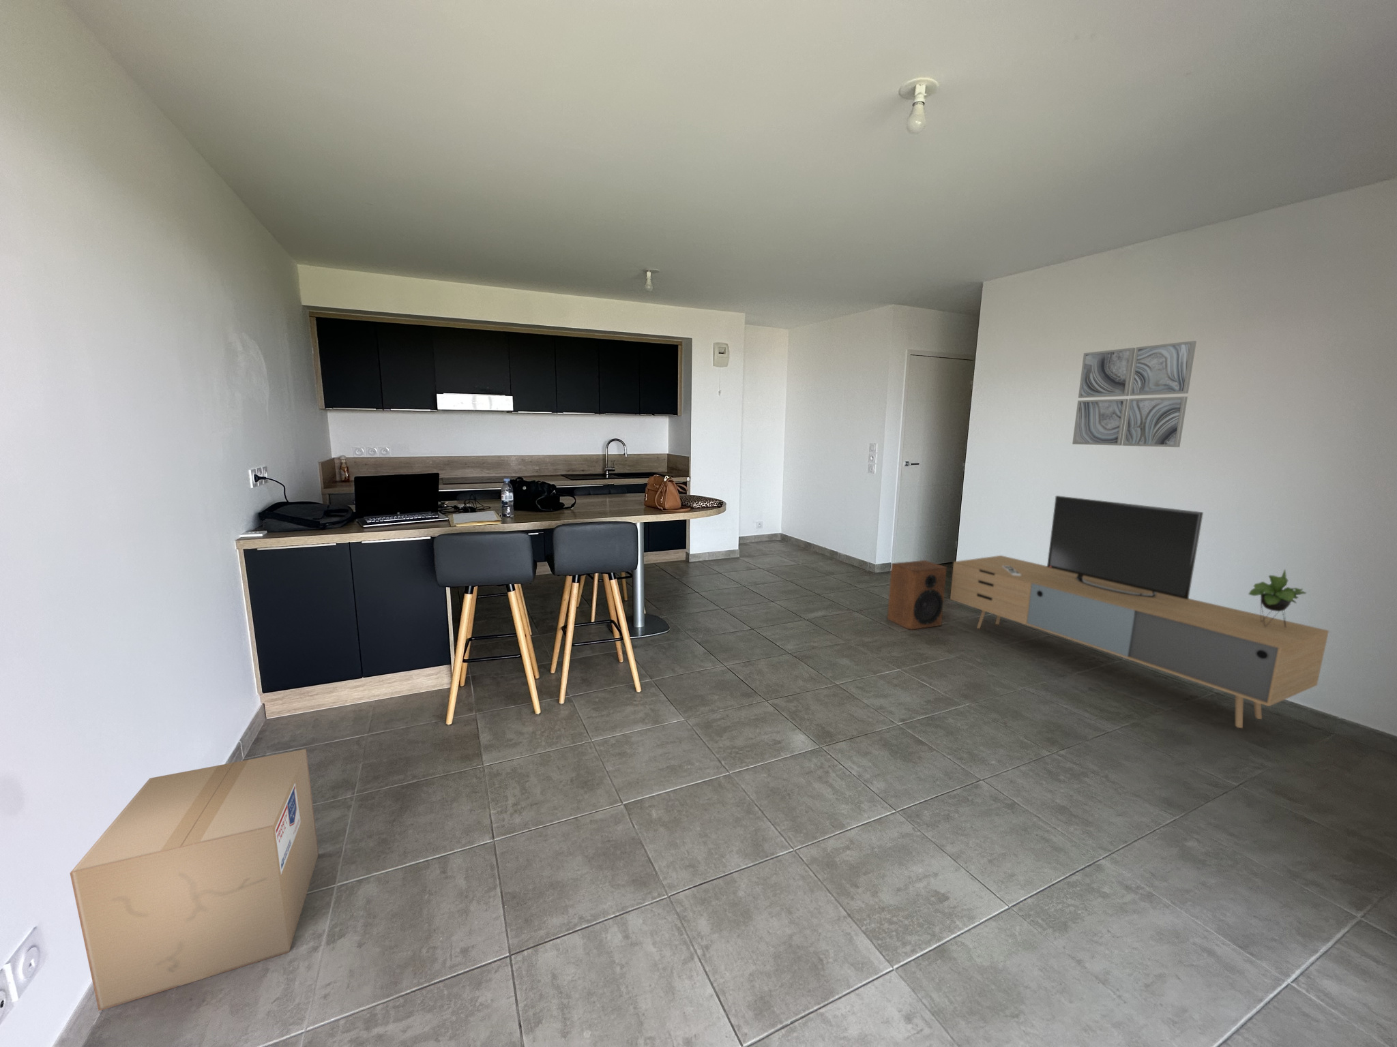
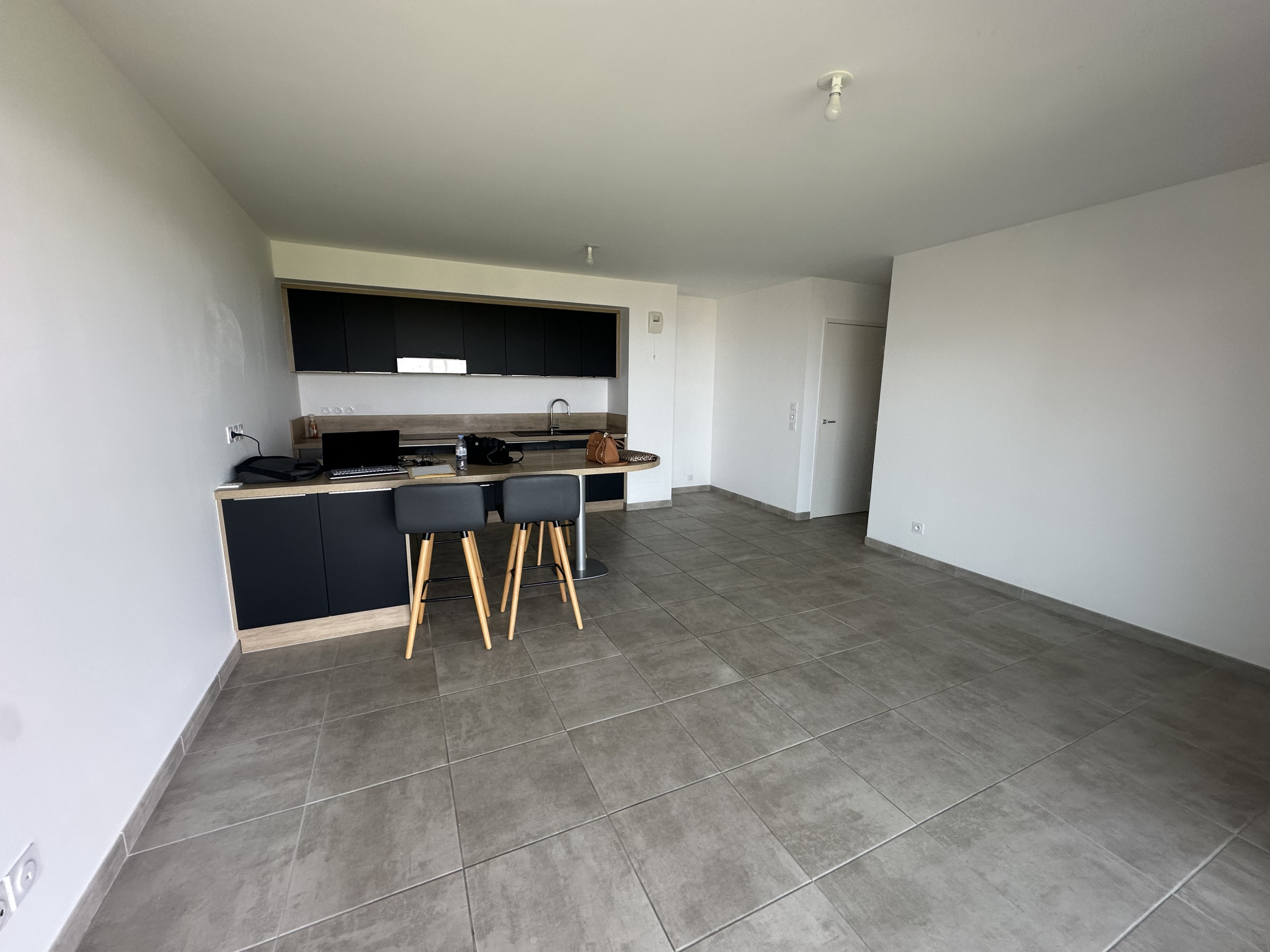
- cardboard box [69,749,319,1012]
- media console [949,495,1330,729]
- speaker [887,560,947,630]
- wall art [1071,340,1197,448]
